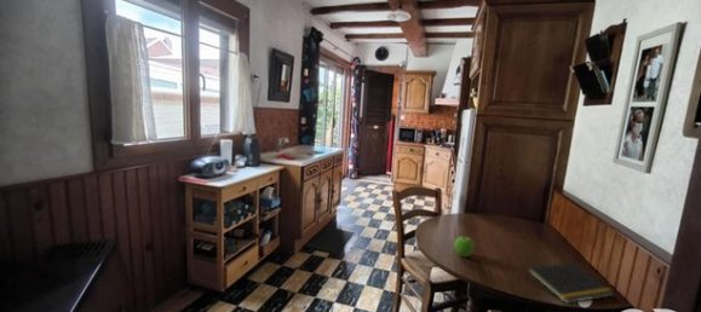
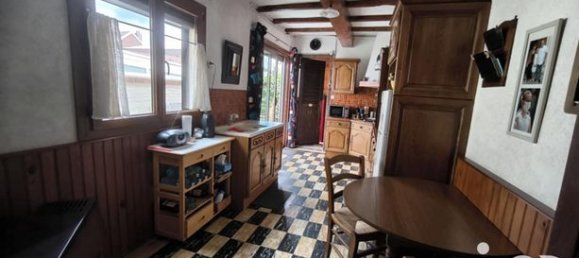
- fruit [453,235,476,258]
- notepad [524,262,615,305]
